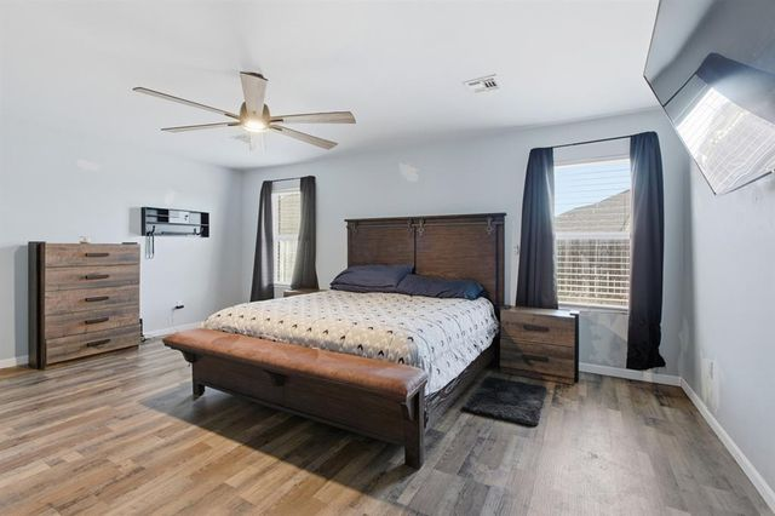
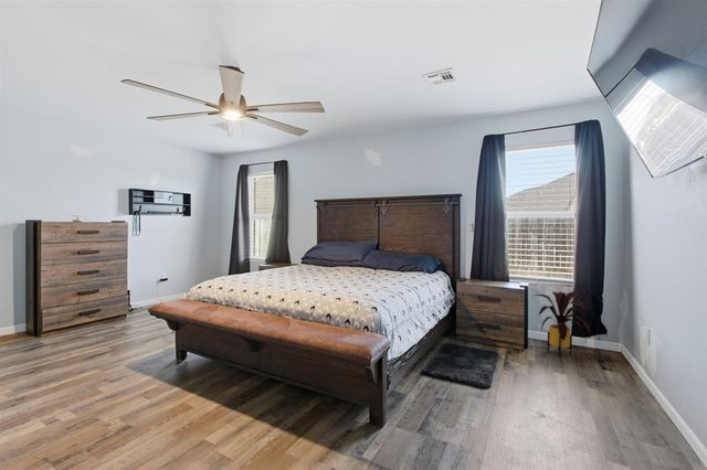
+ house plant [529,290,592,357]
